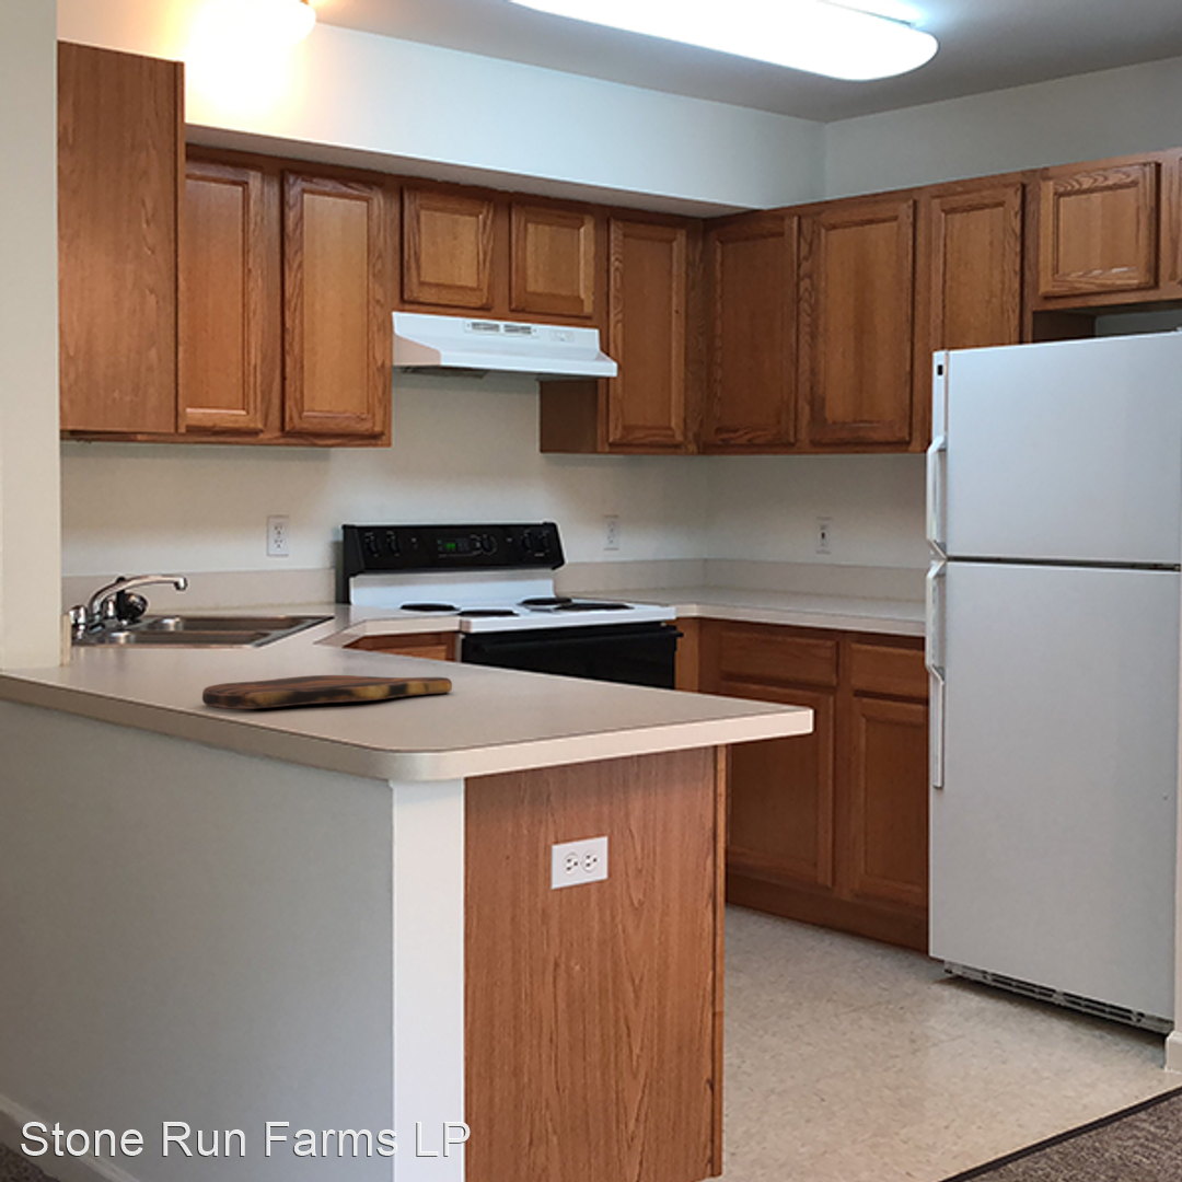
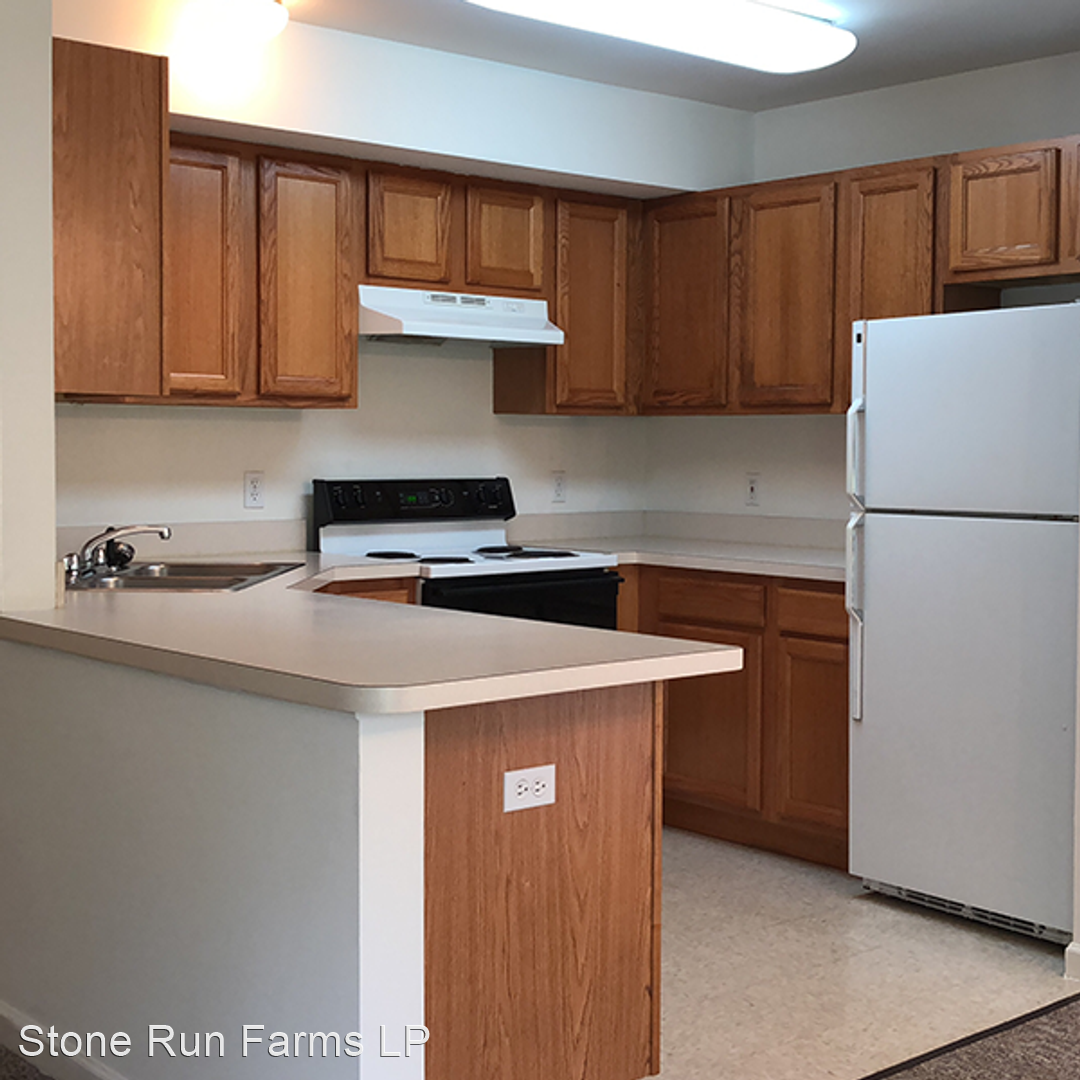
- cutting board [201,674,453,710]
